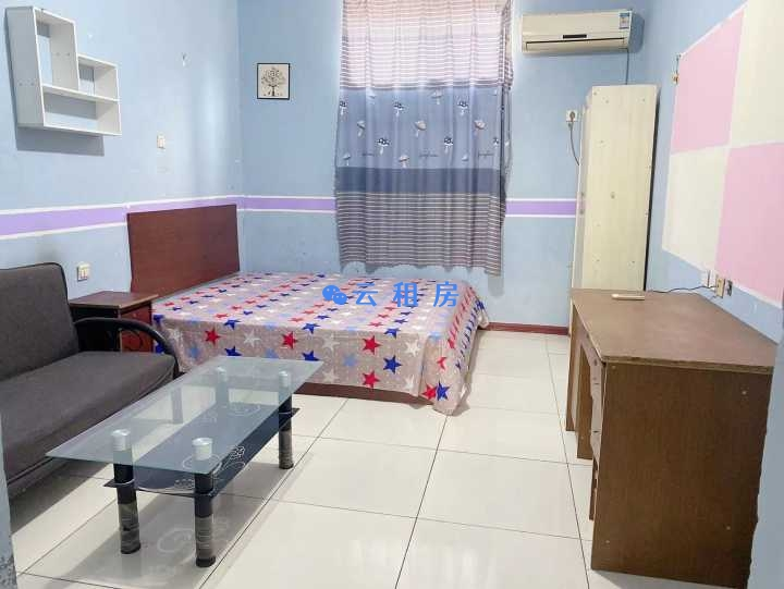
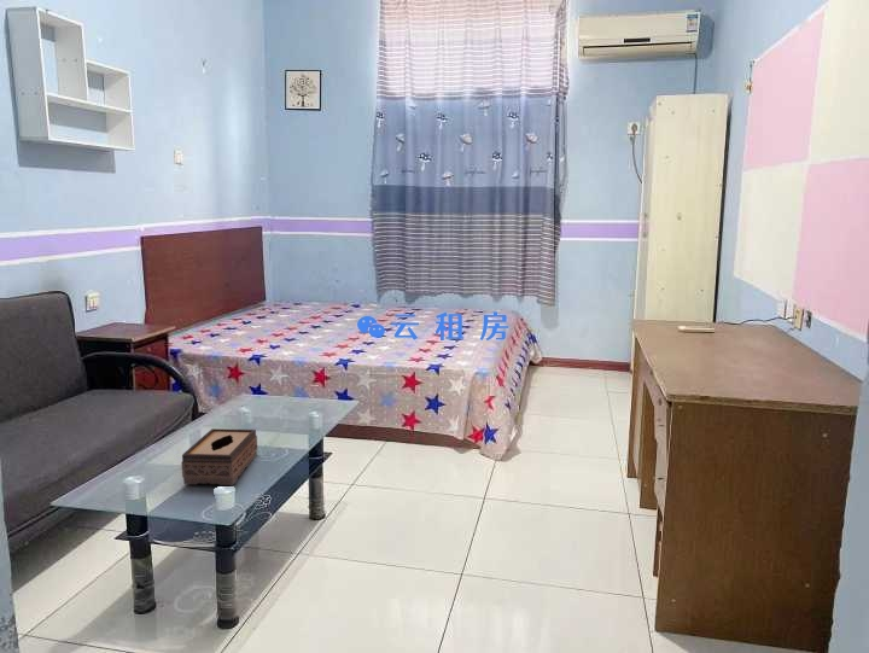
+ tissue box [181,427,258,486]
